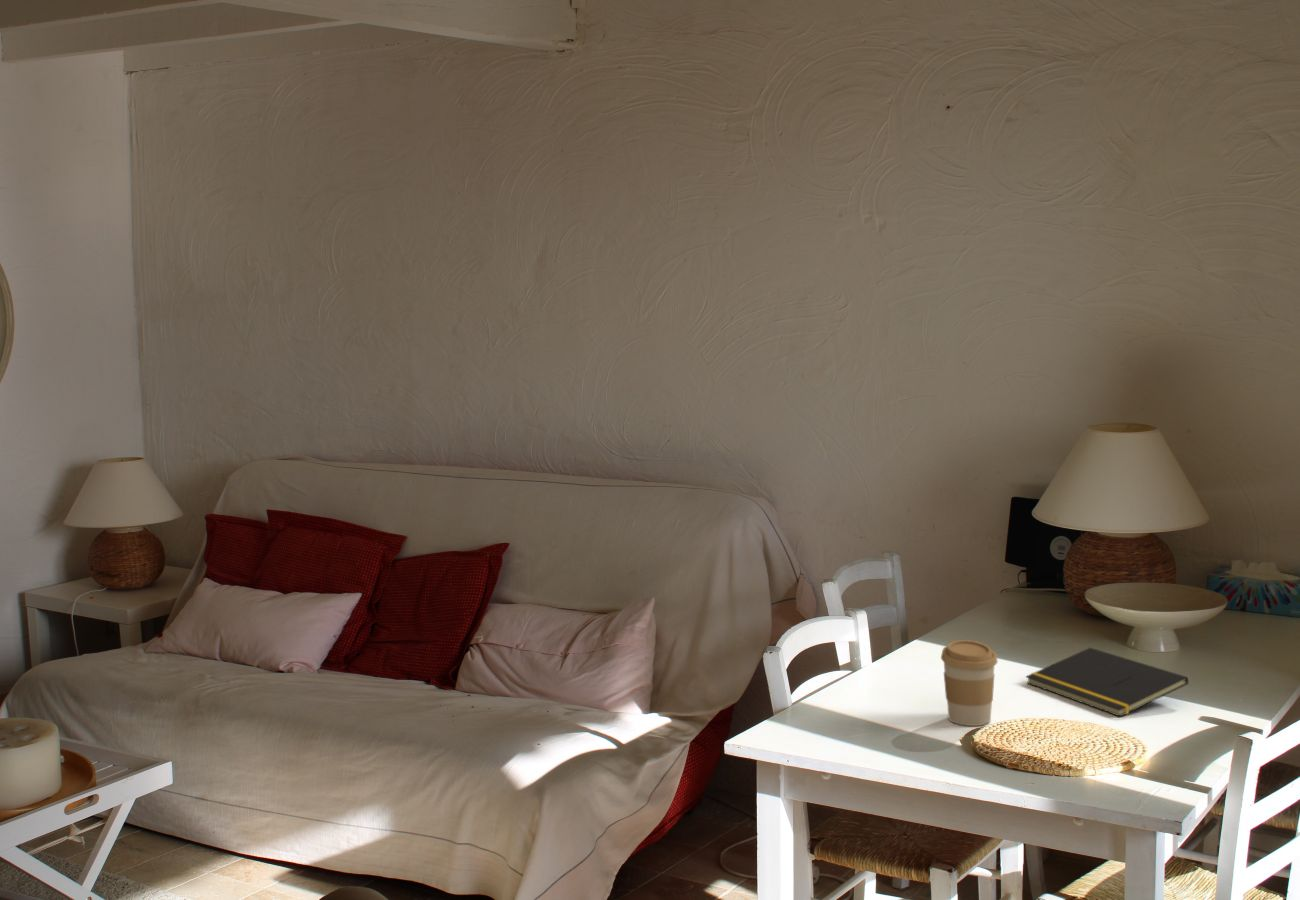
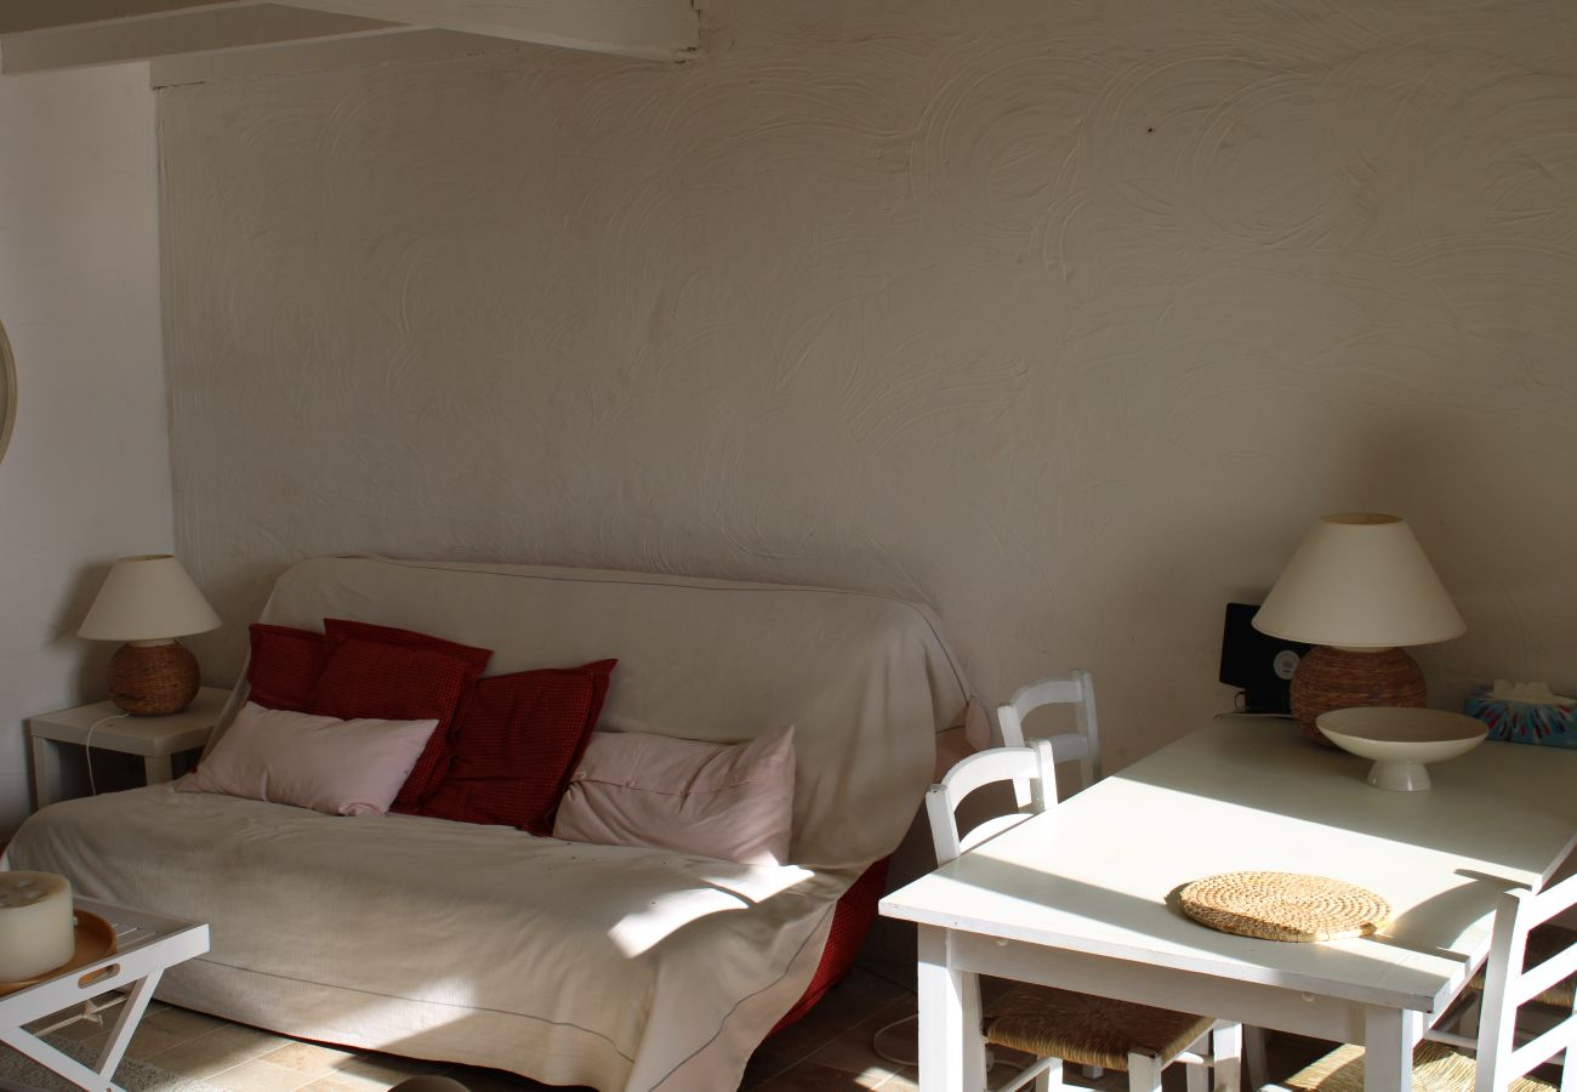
- notepad [1025,647,1190,718]
- coffee cup [940,639,999,727]
